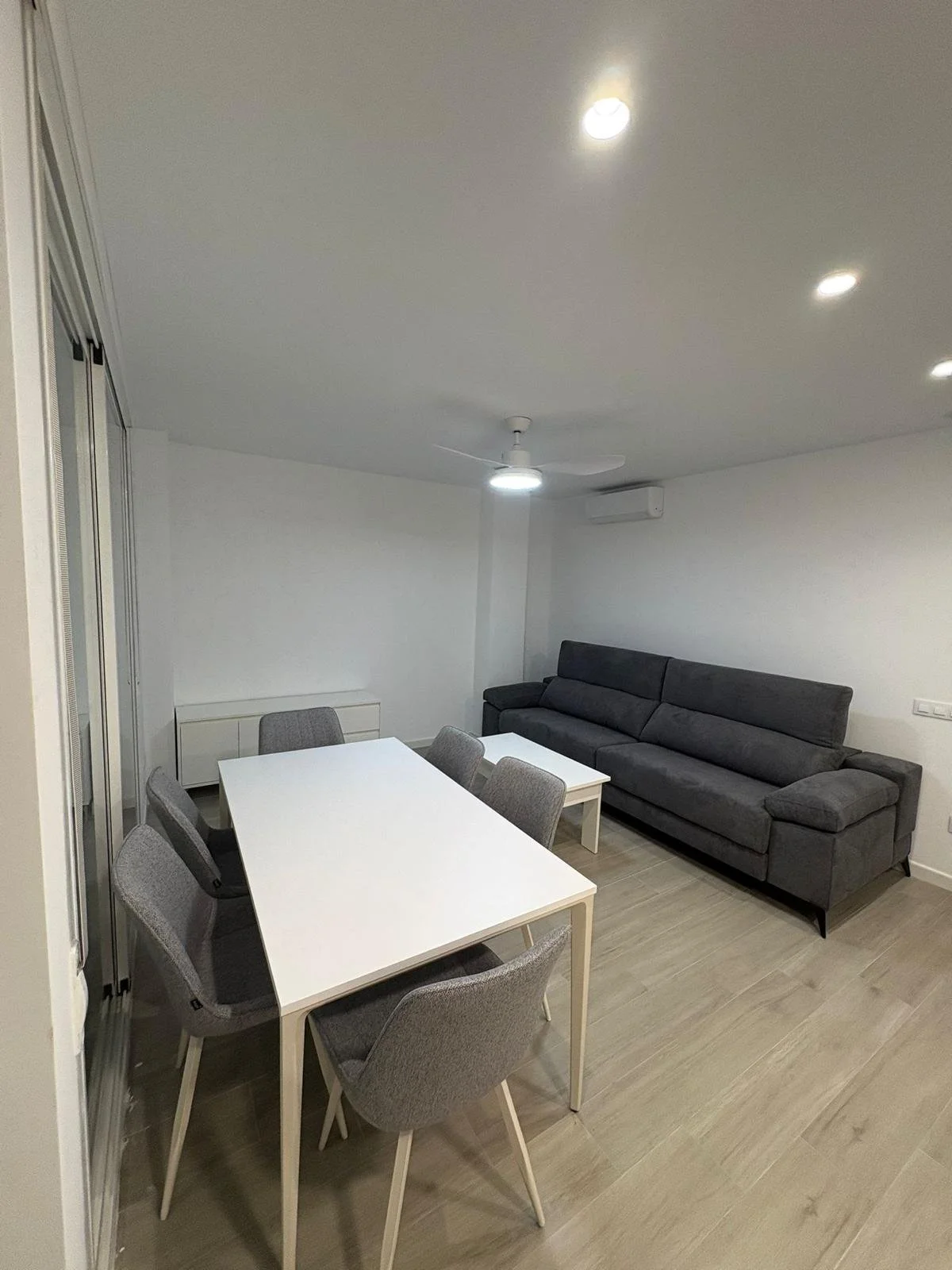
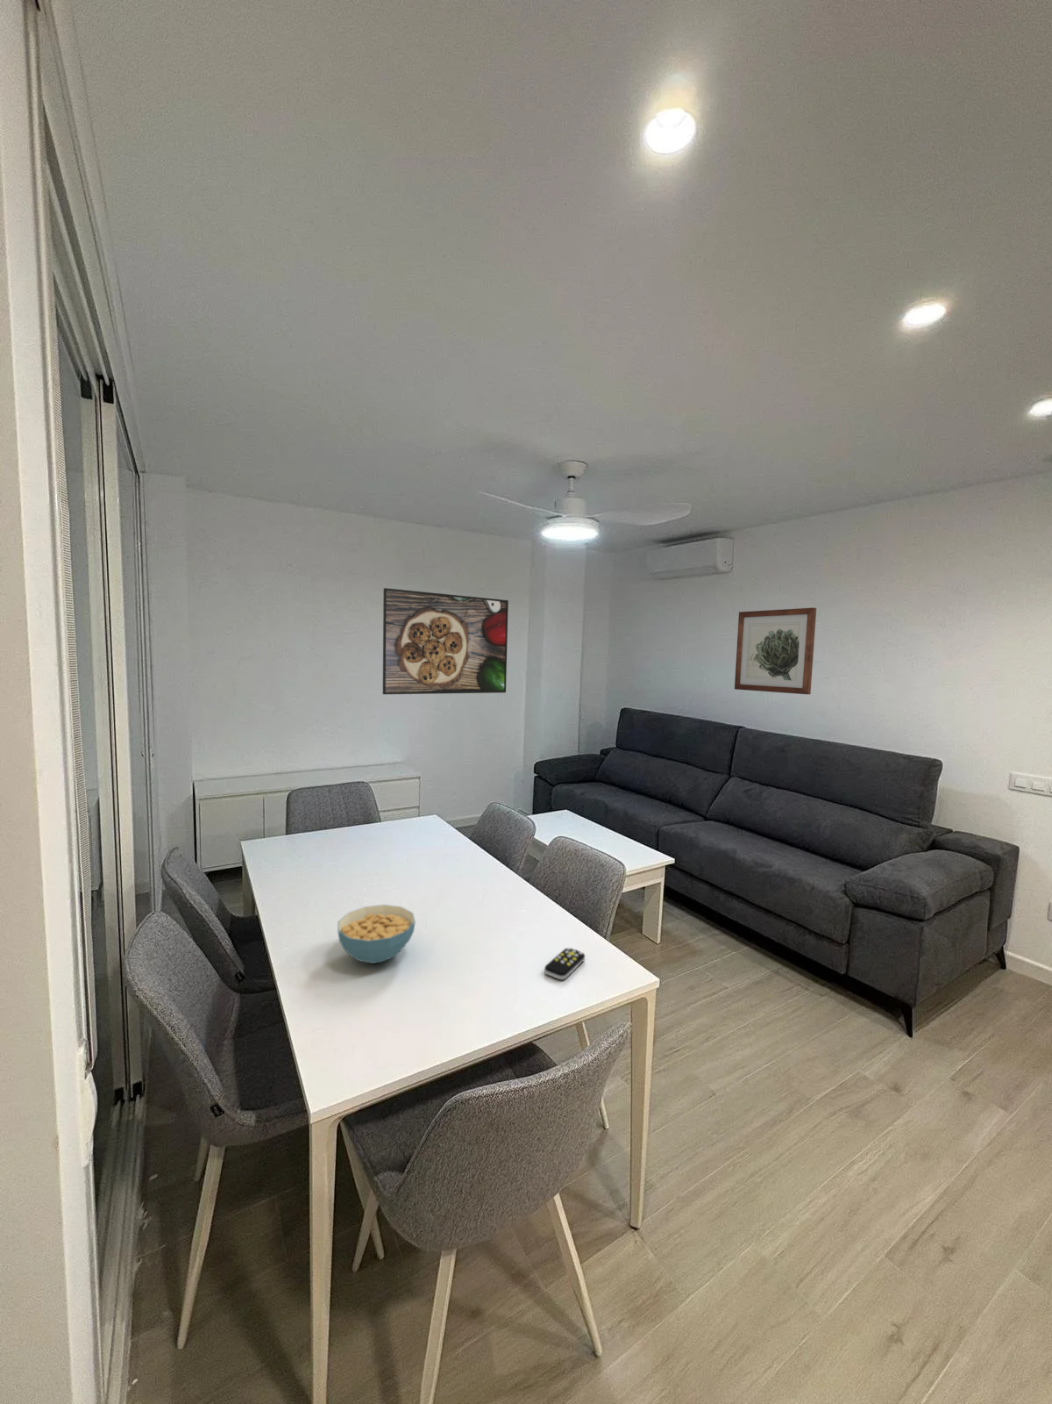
+ cereal bowl [337,904,417,964]
+ remote control [544,946,586,981]
+ wall art [734,606,817,695]
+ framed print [382,587,509,695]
